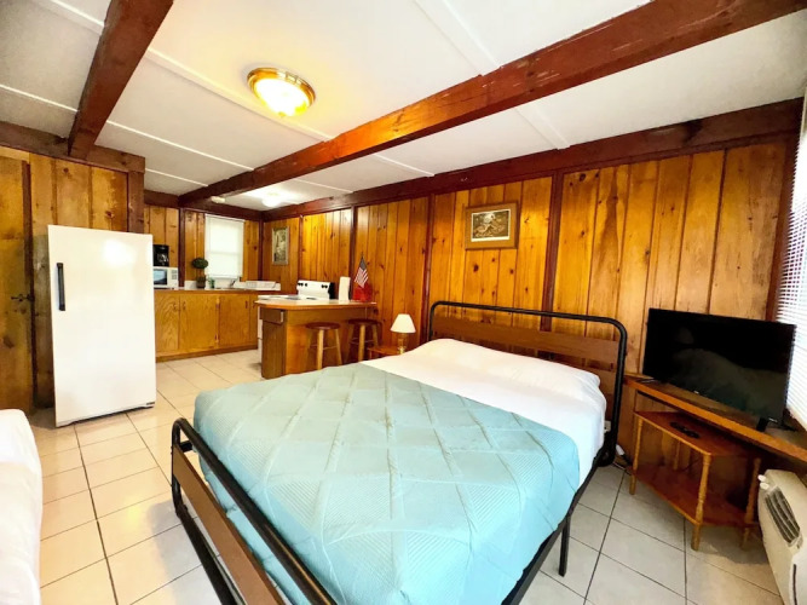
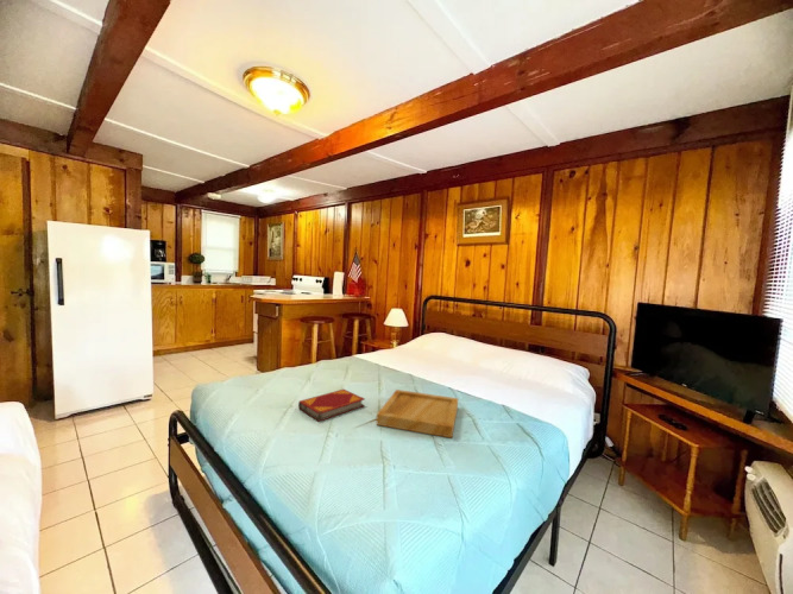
+ hardback book [297,388,366,423]
+ tray [376,388,459,440]
